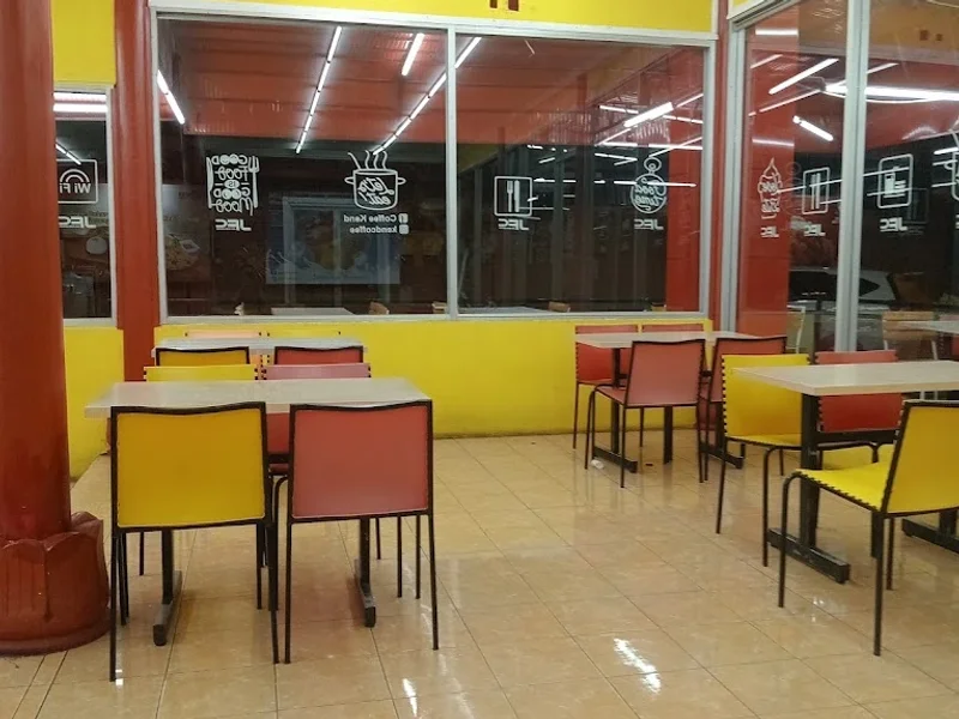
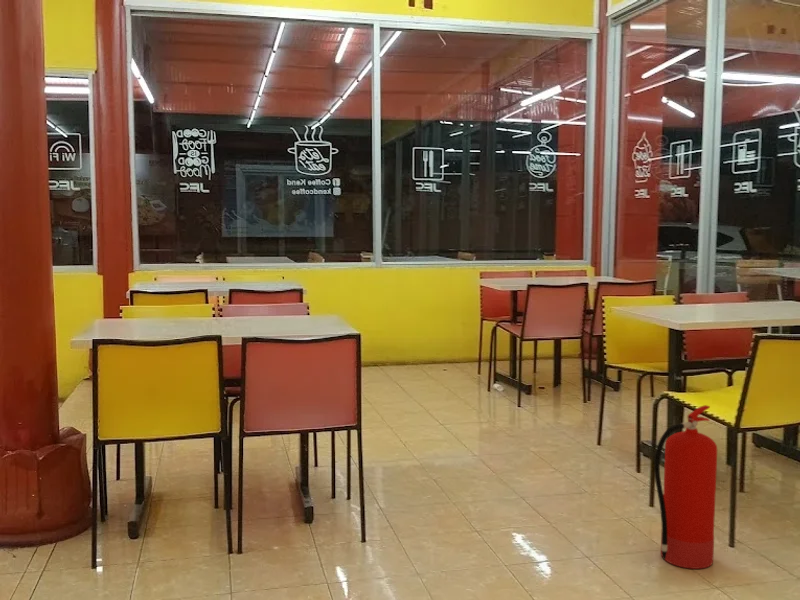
+ fire extinguisher [653,404,718,570]
